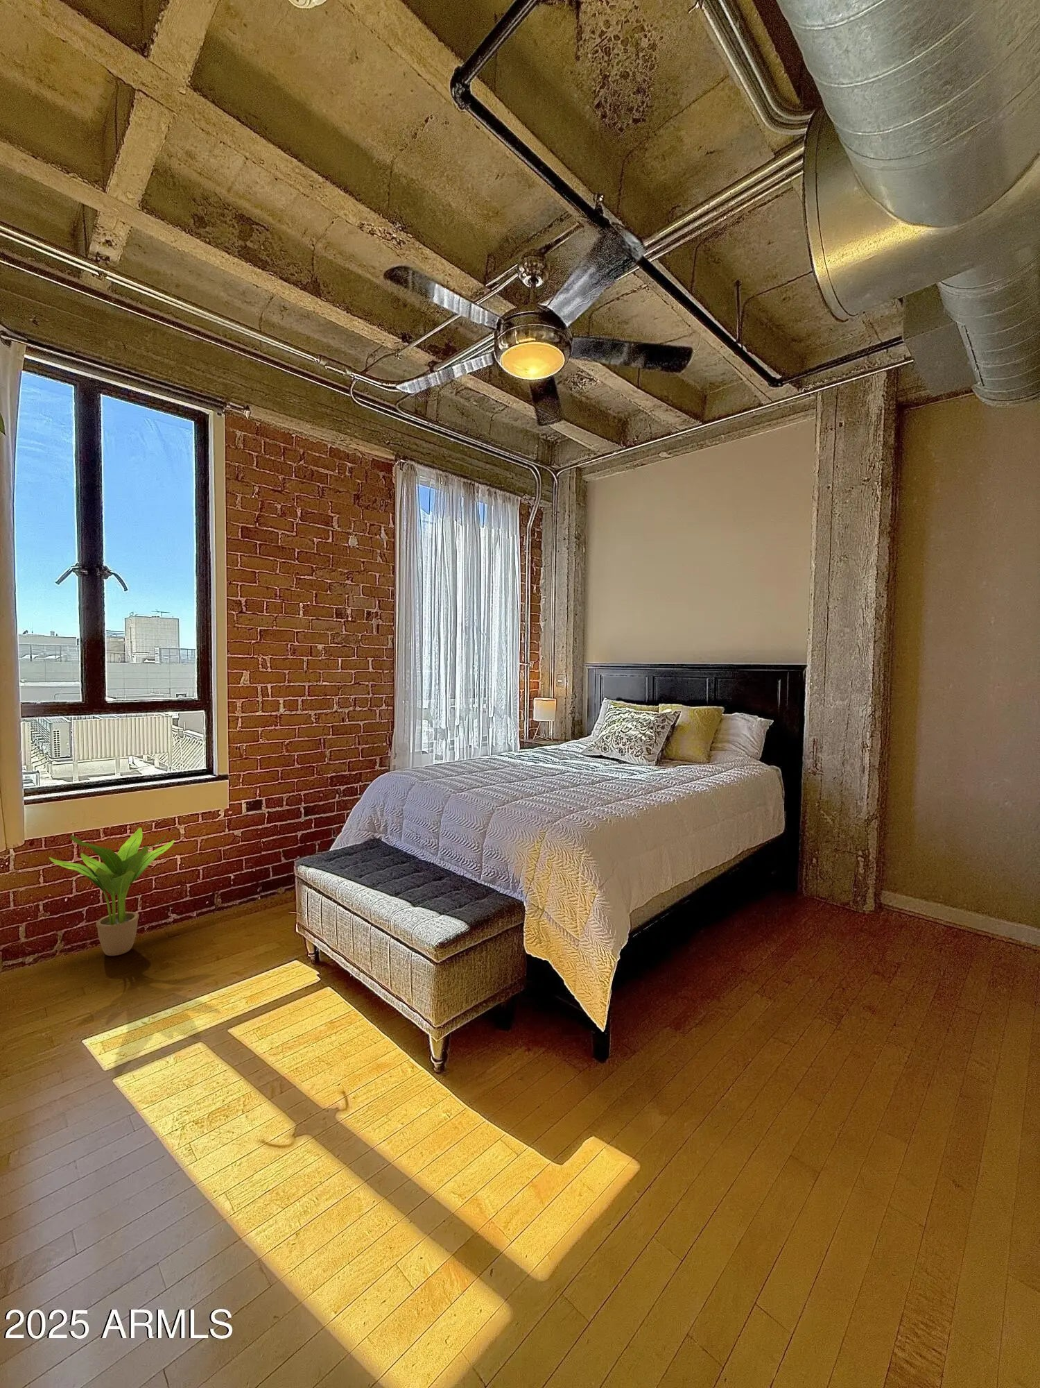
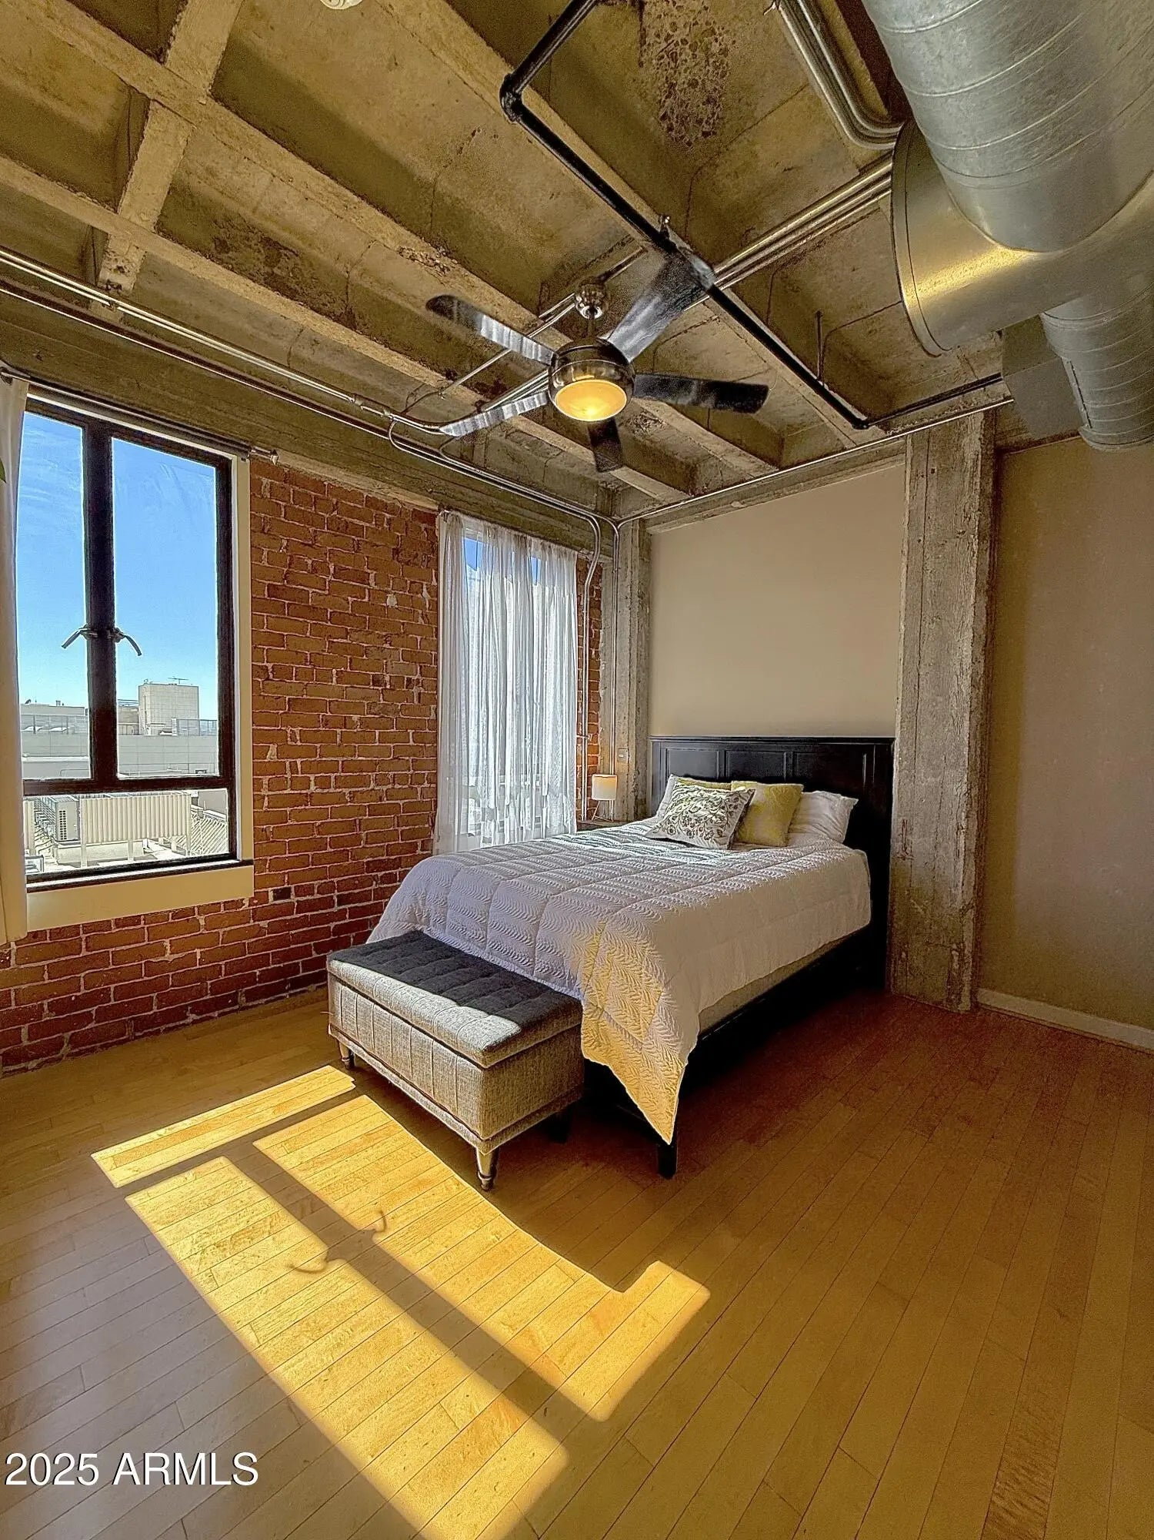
- potted plant [48,826,176,956]
